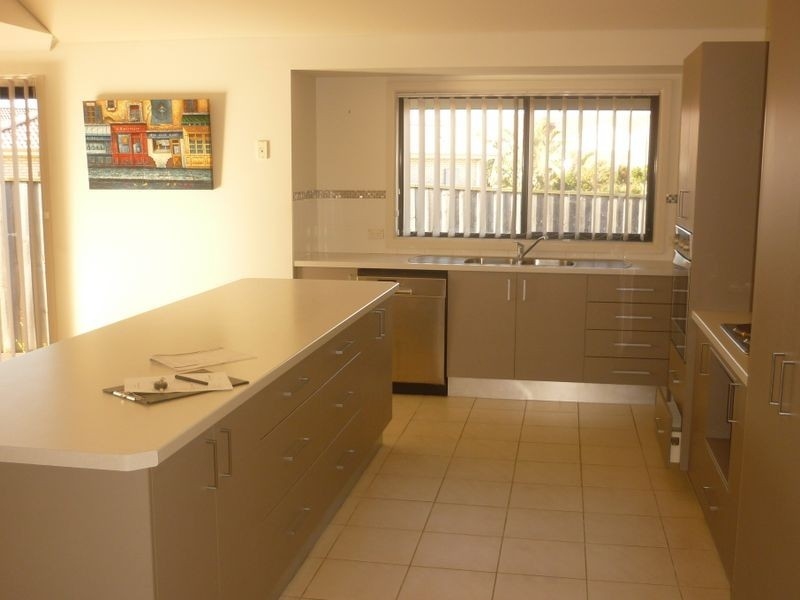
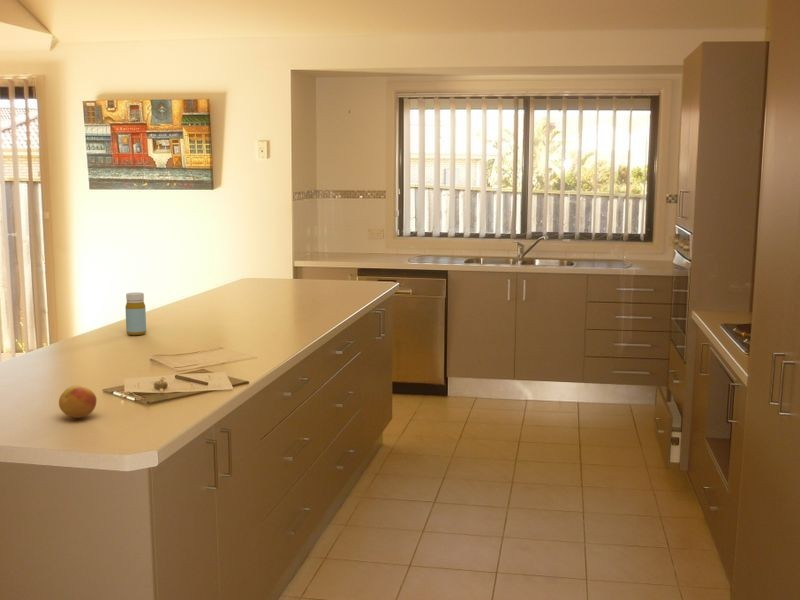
+ fruit [58,384,98,419]
+ bottle [124,292,147,336]
